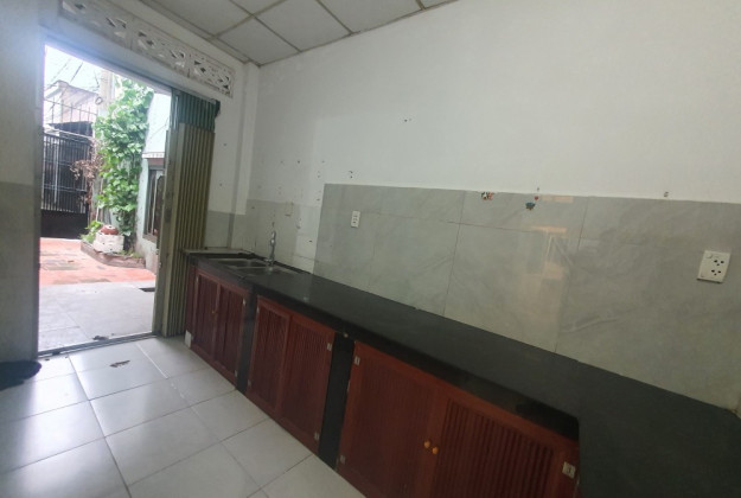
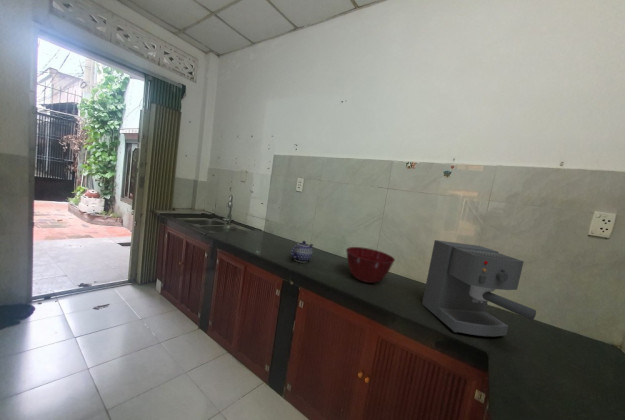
+ coffee maker [421,239,537,337]
+ mixing bowl [345,246,396,284]
+ teapot [290,240,314,264]
